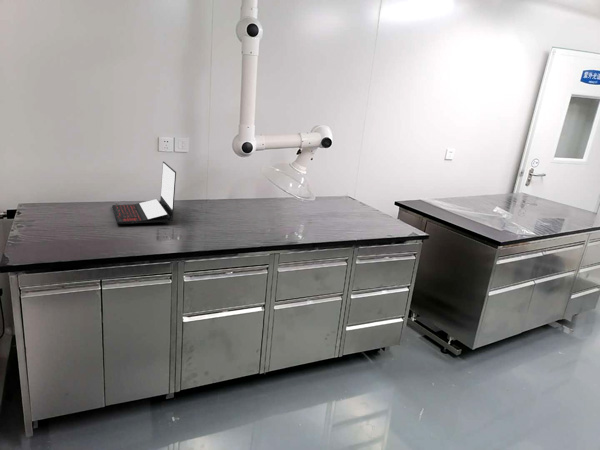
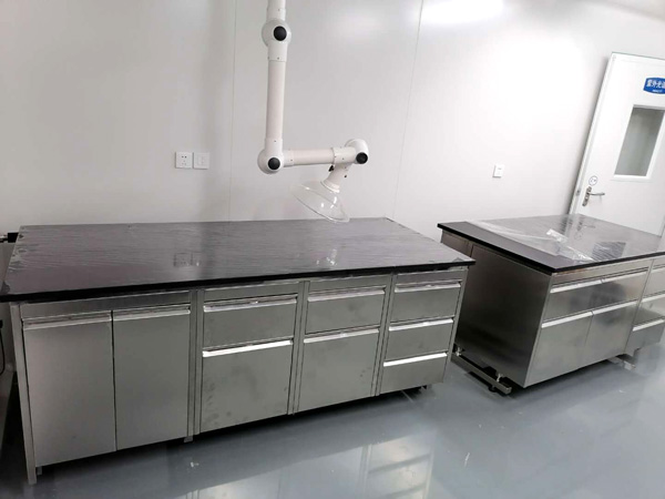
- laptop [112,161,177,225]
